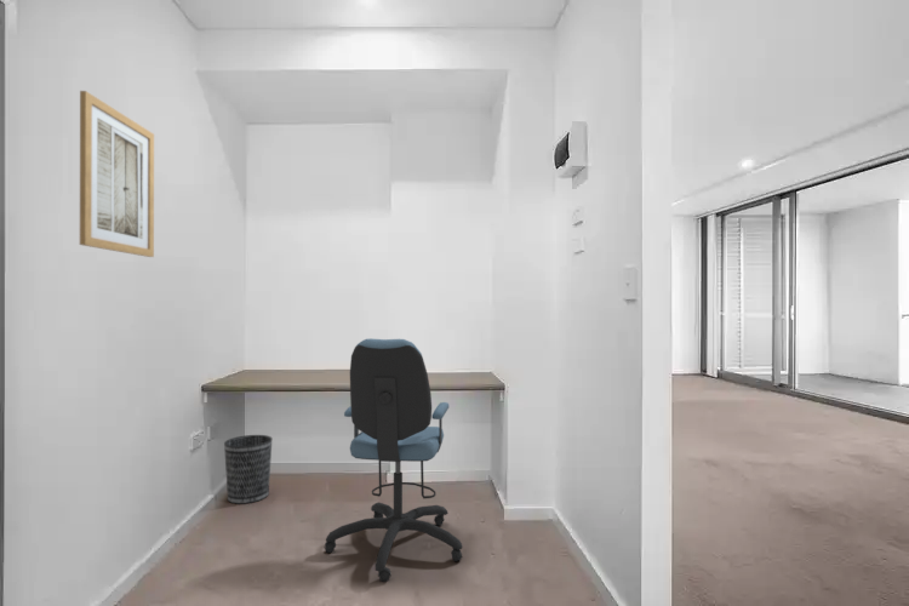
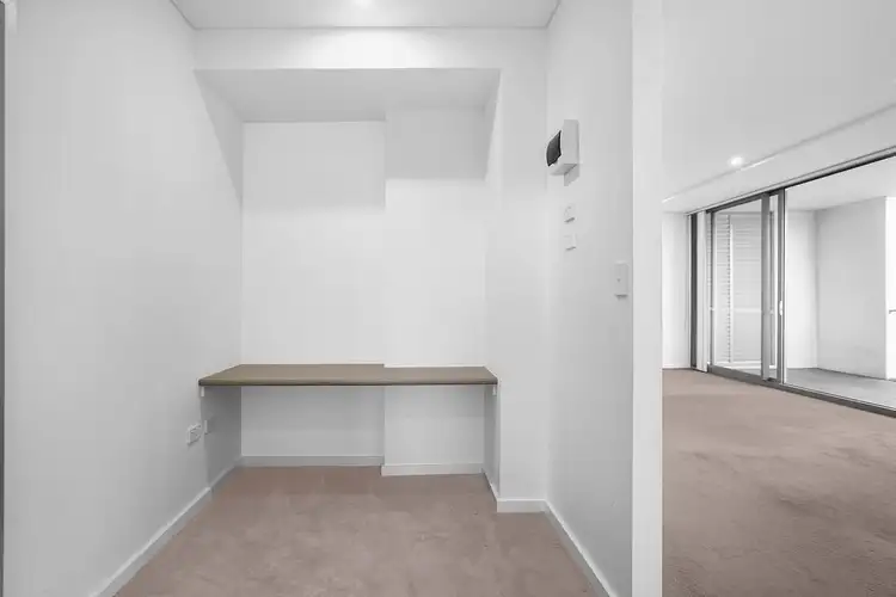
- wall art [79,90,155,258]
- wastebasket [223,434,273,505]
- office chair [322,337,463,583]
